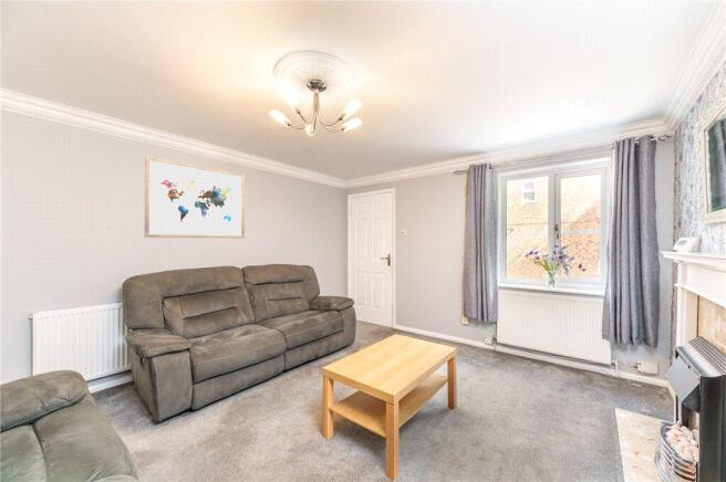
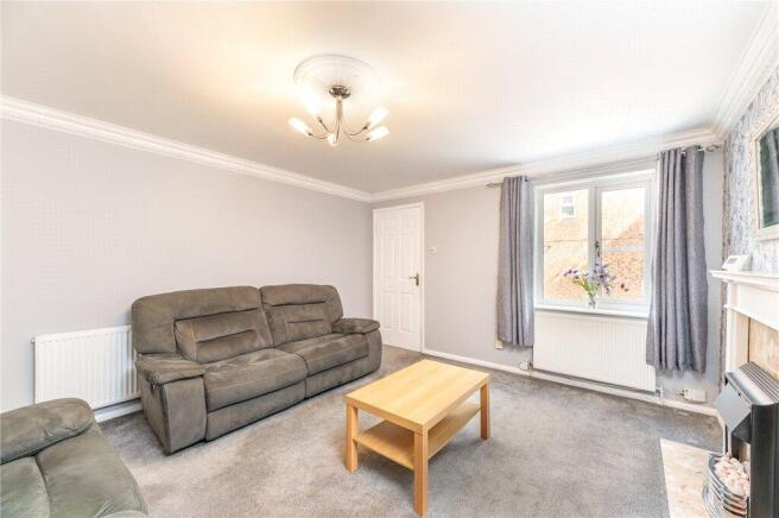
- wall art [144,156,246,240]
